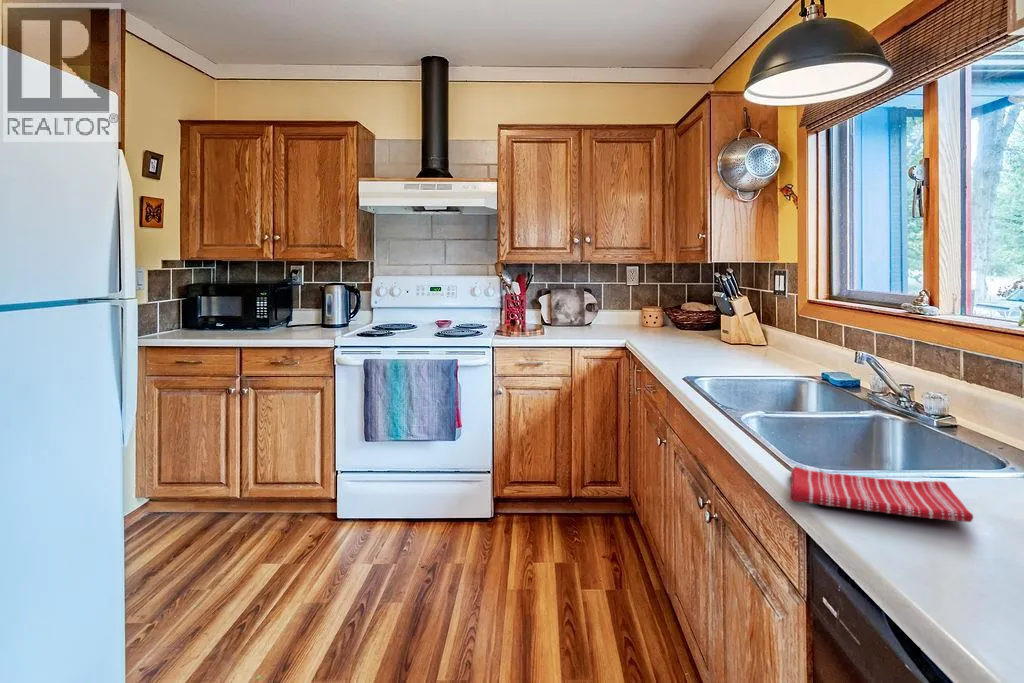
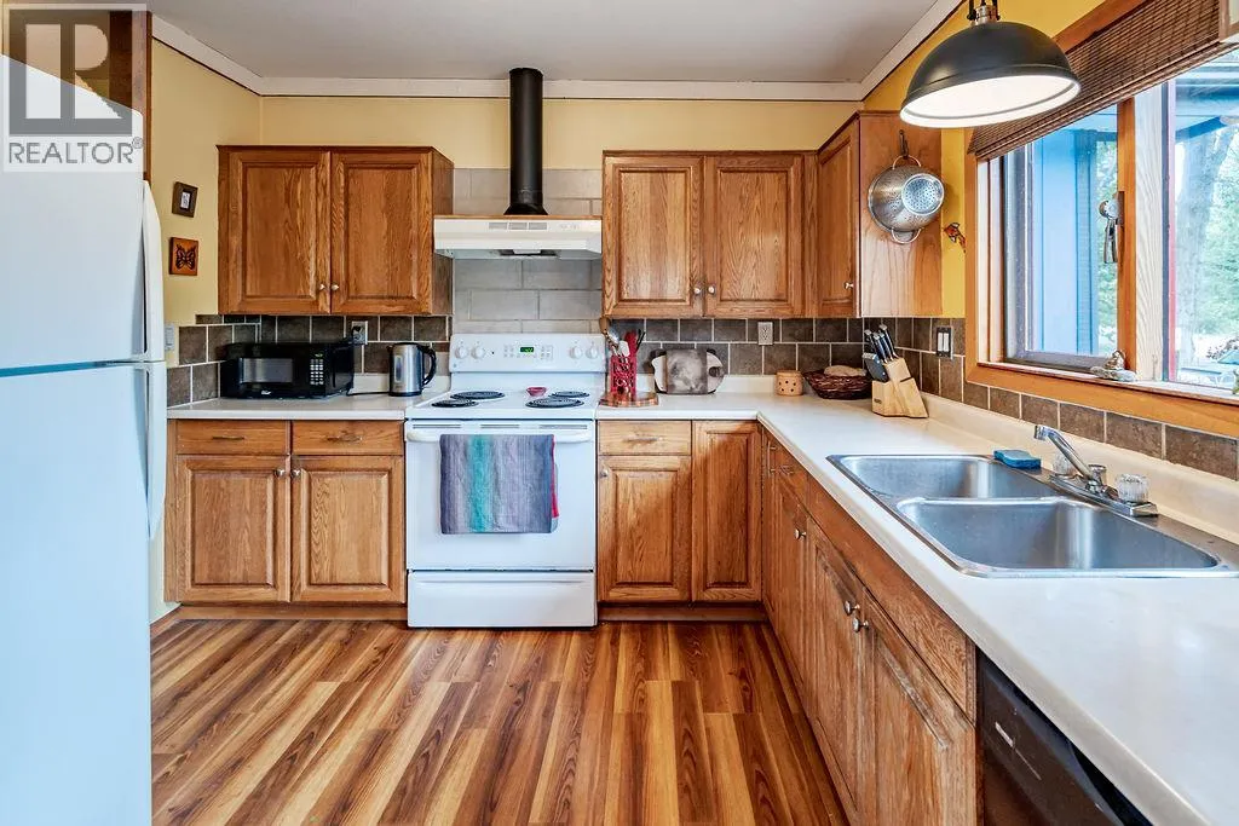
- dish towel [789,466,974,523]
